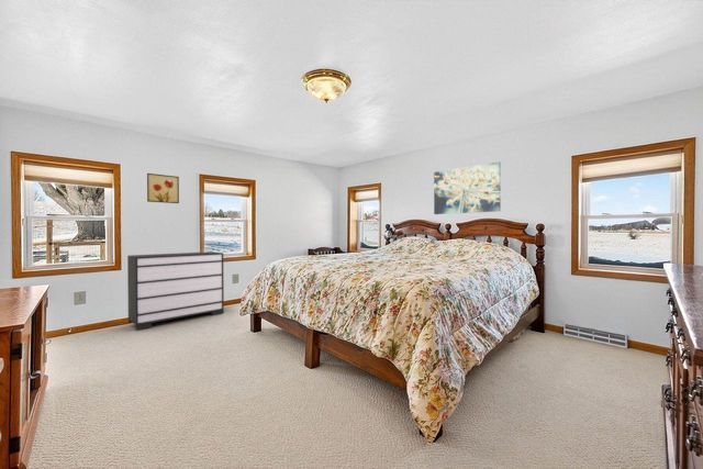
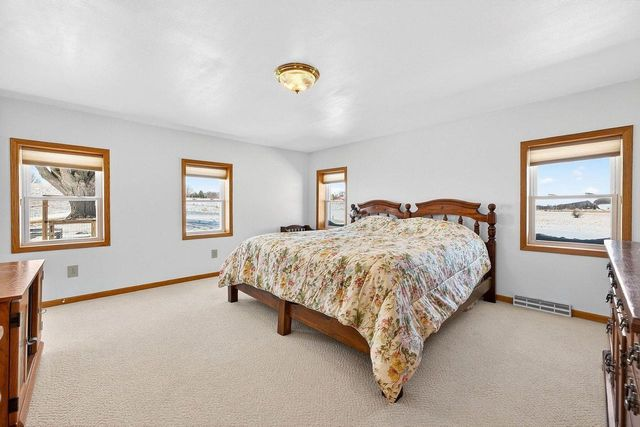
- wall art [146,172,180,204]
- dresser [126,250,225,331]
- wall art [433,161,502,215]
